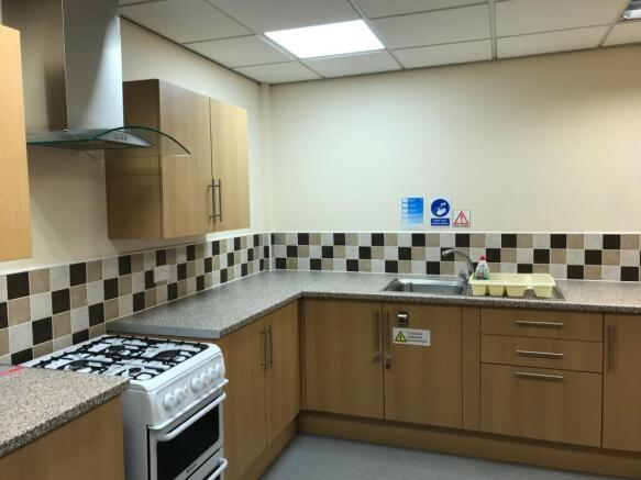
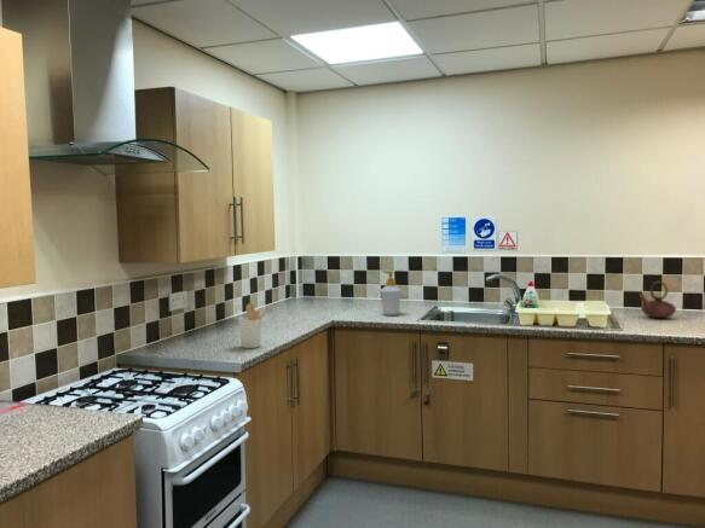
+ teapot [637,280,677,319]
+ utensil holder [238,302,273,349]
+ soap bottle [378,269,404,317]
